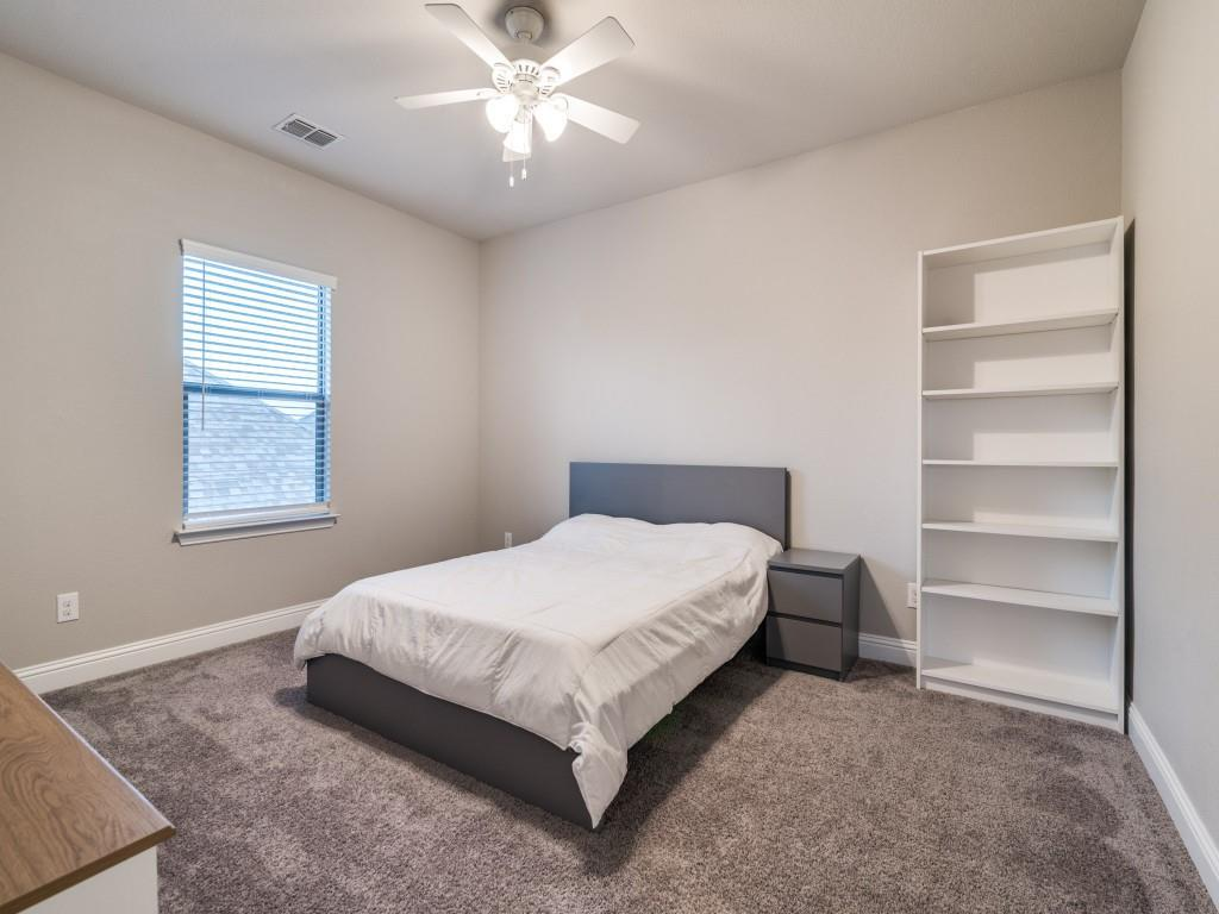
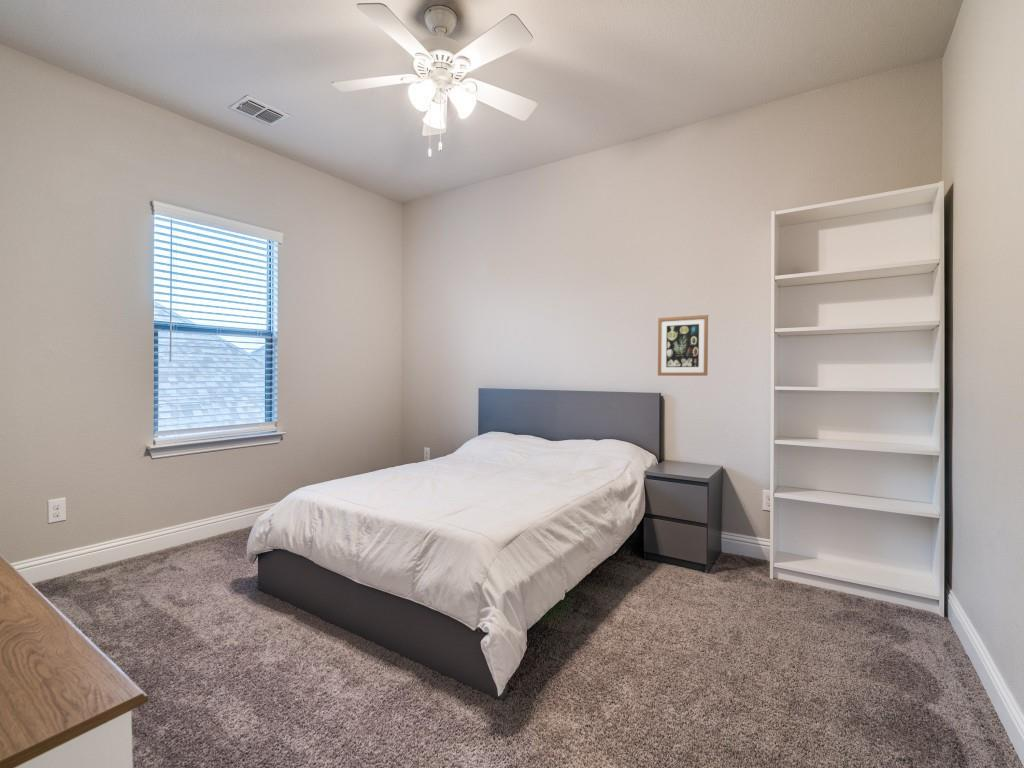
+ wall art [657,314,709,377]
